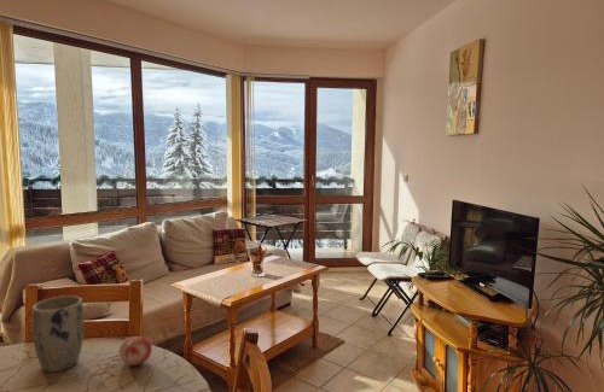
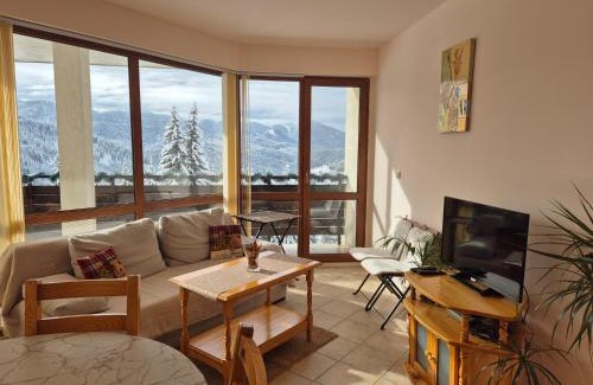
- fruit [118,335,153,367]
- plant pot [31,294,86,373]
